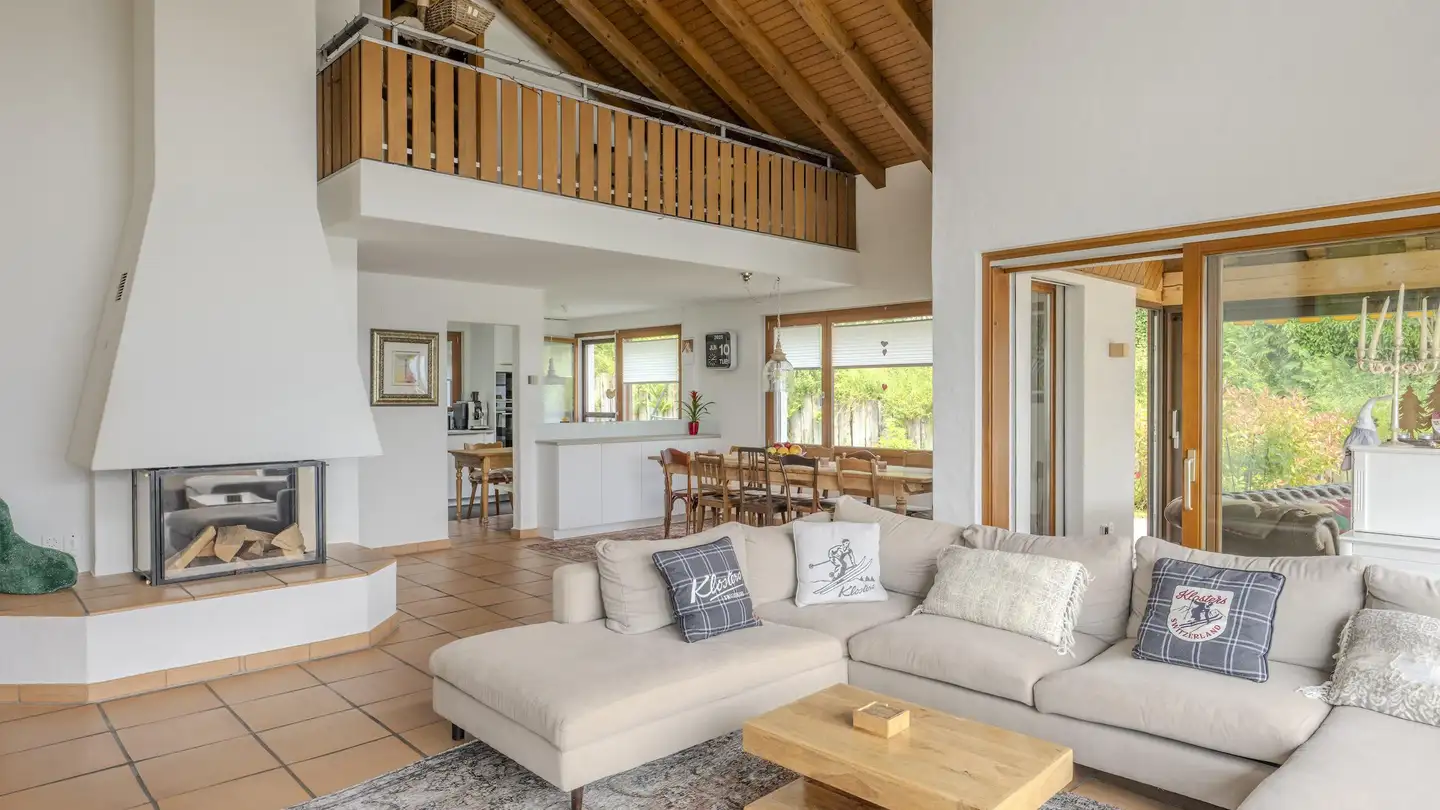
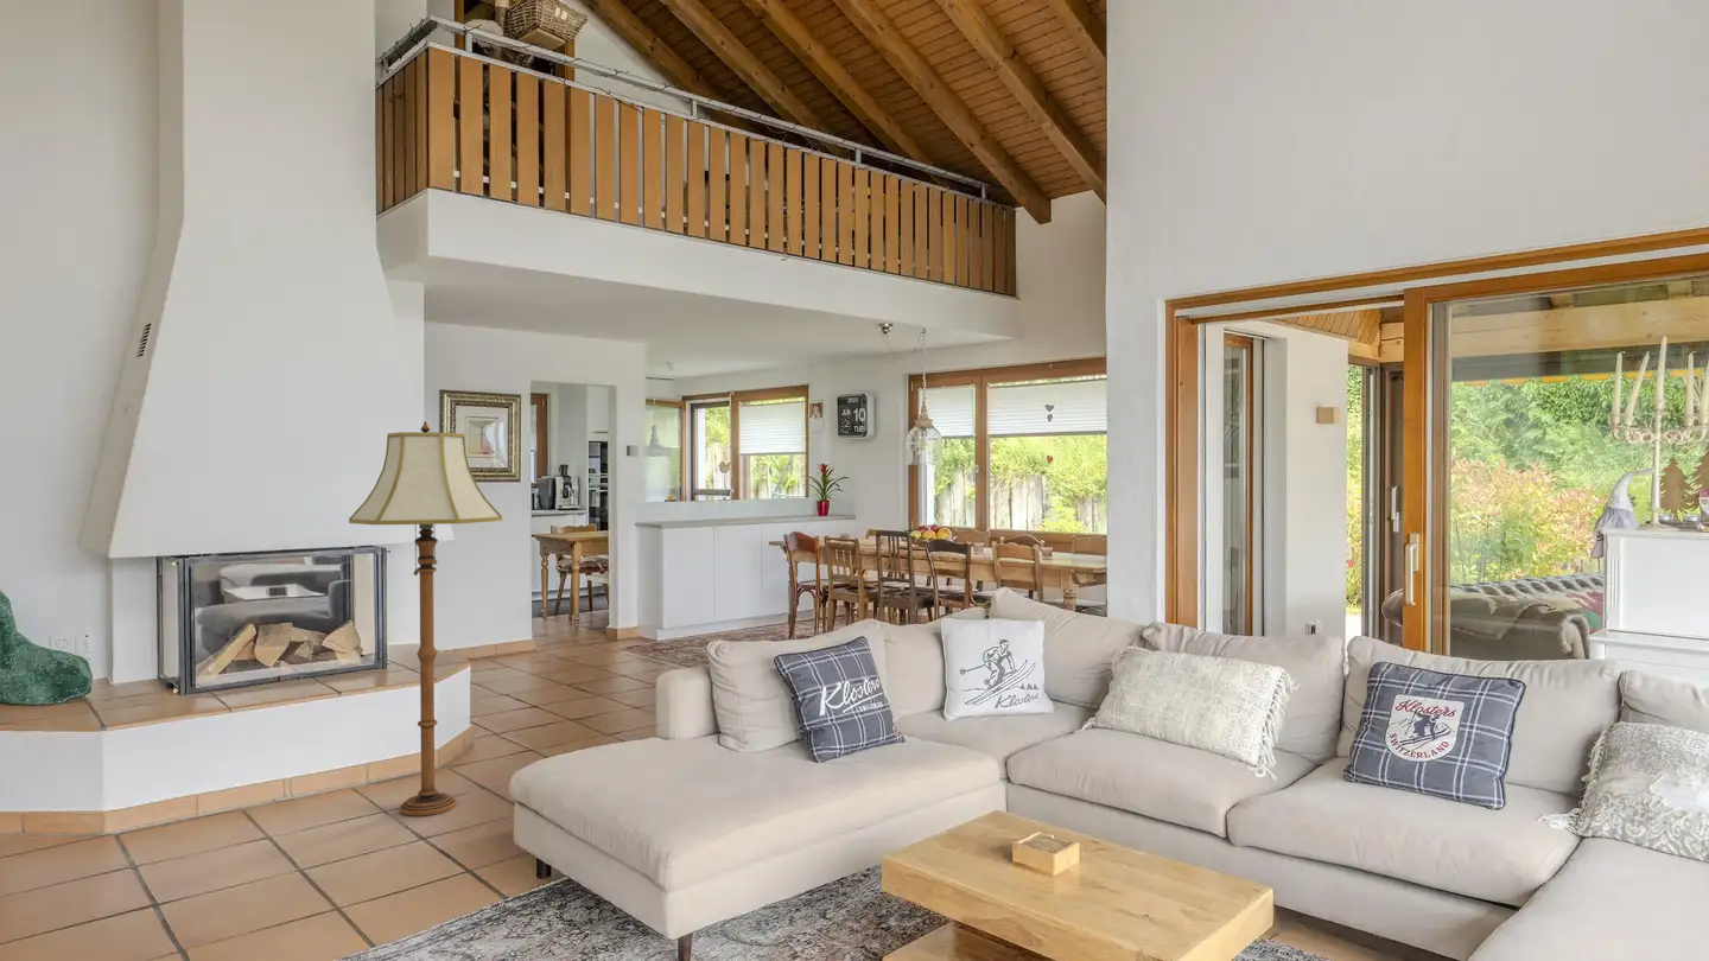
+ floor lamp [348,420,503,817]
